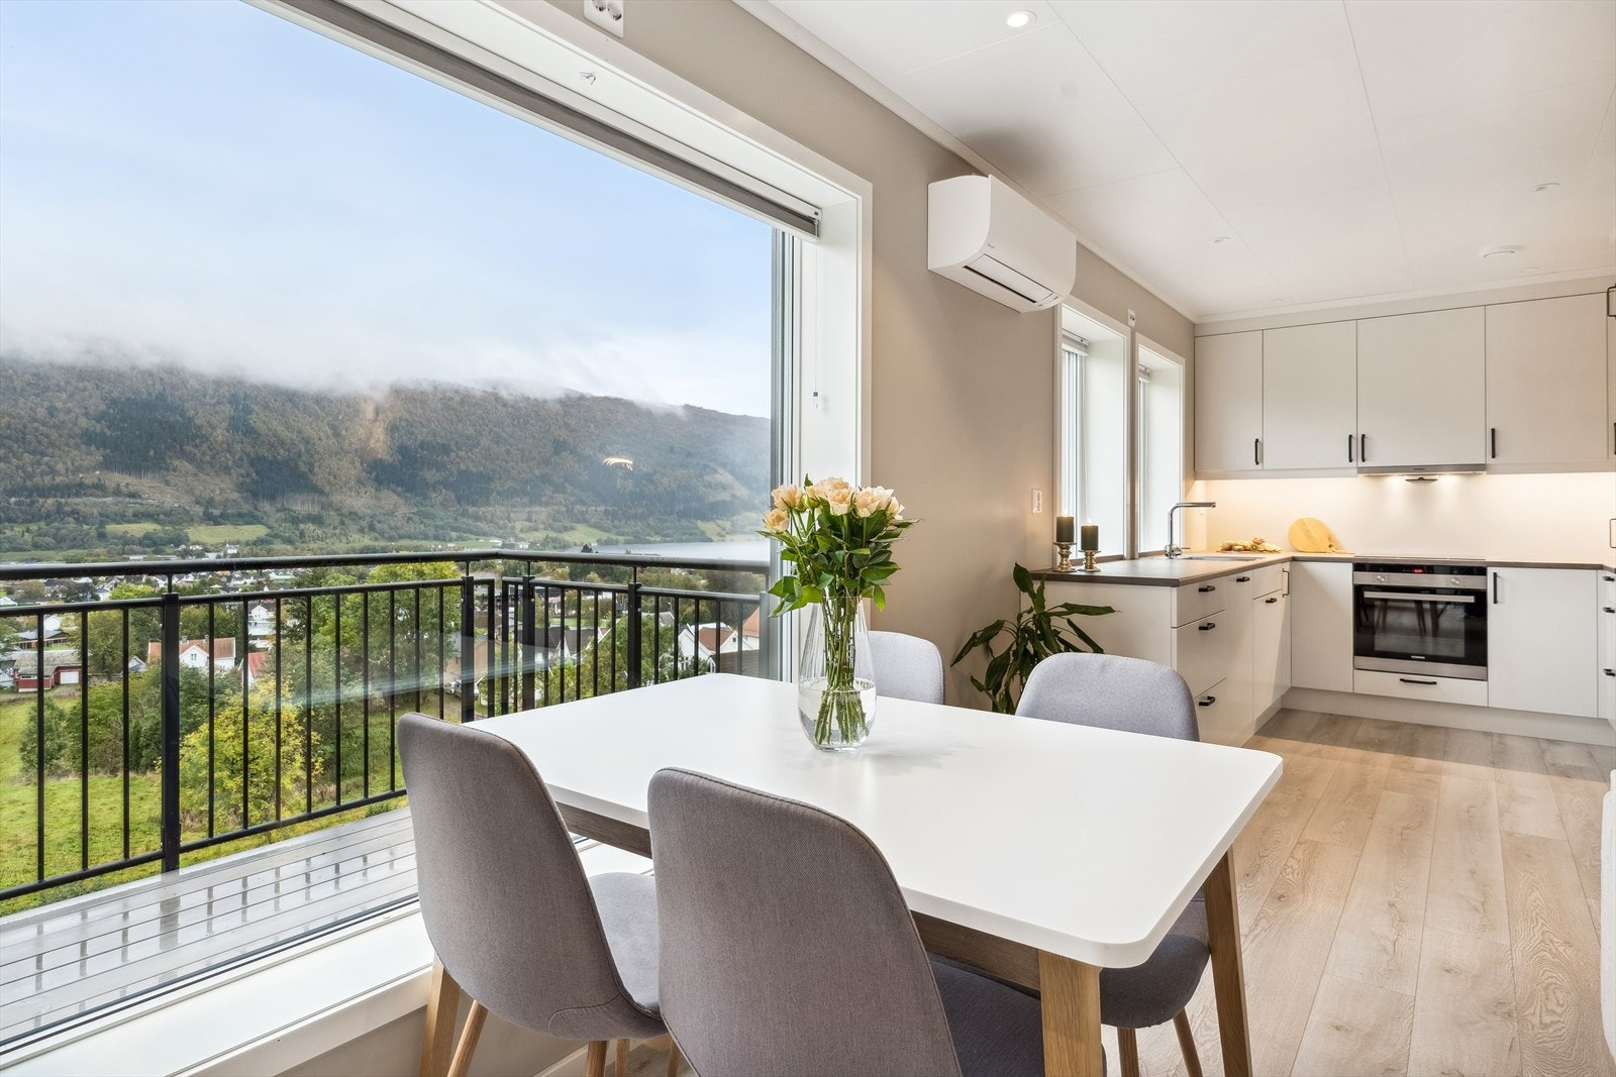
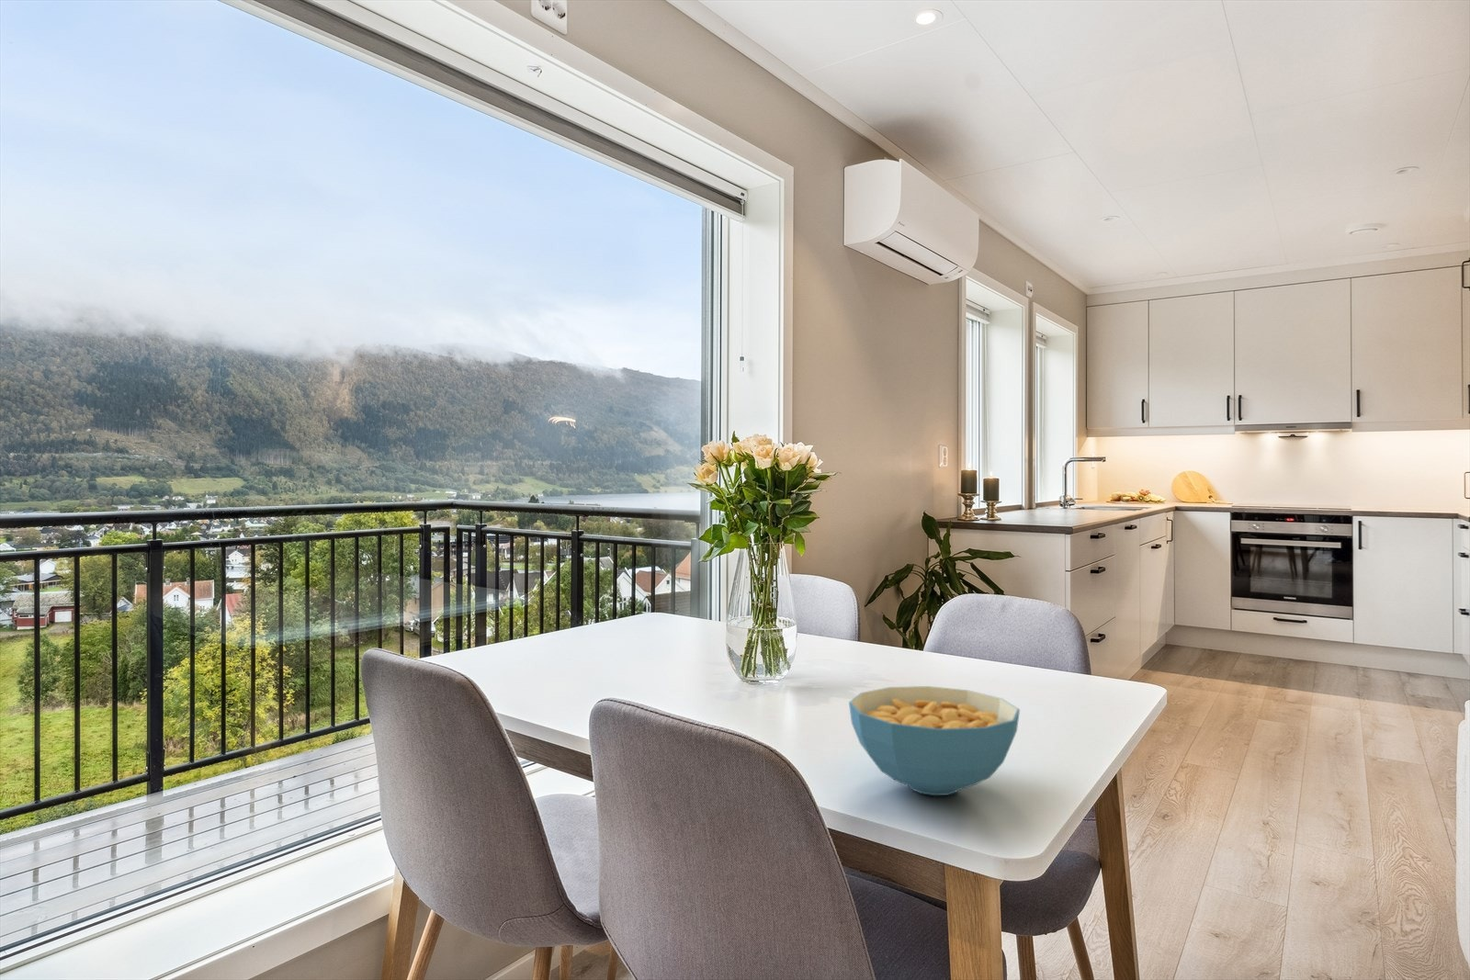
+ cereal bowl [848,685,1020,796]
